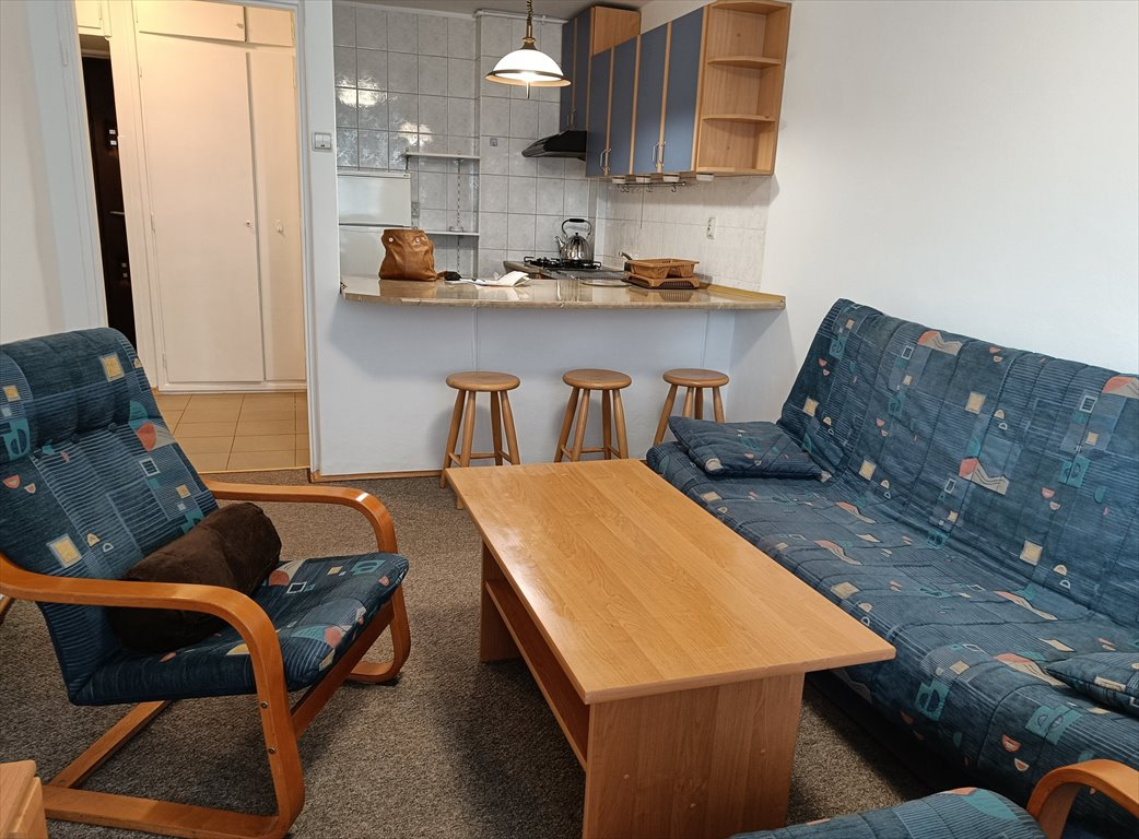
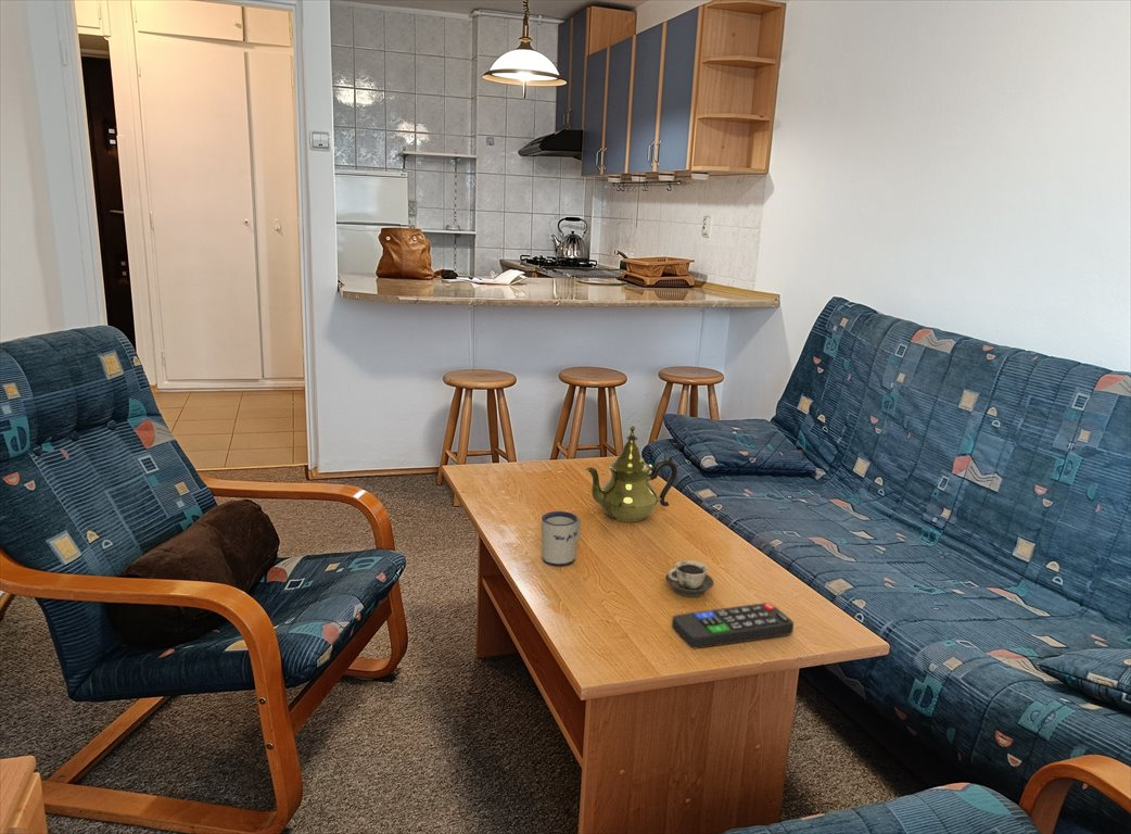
+ teapot [584,425,678,523]
+ cup [664,559,715,598]
+ mug [541,510,582,567]
+ remote control [671,602,795,649]
